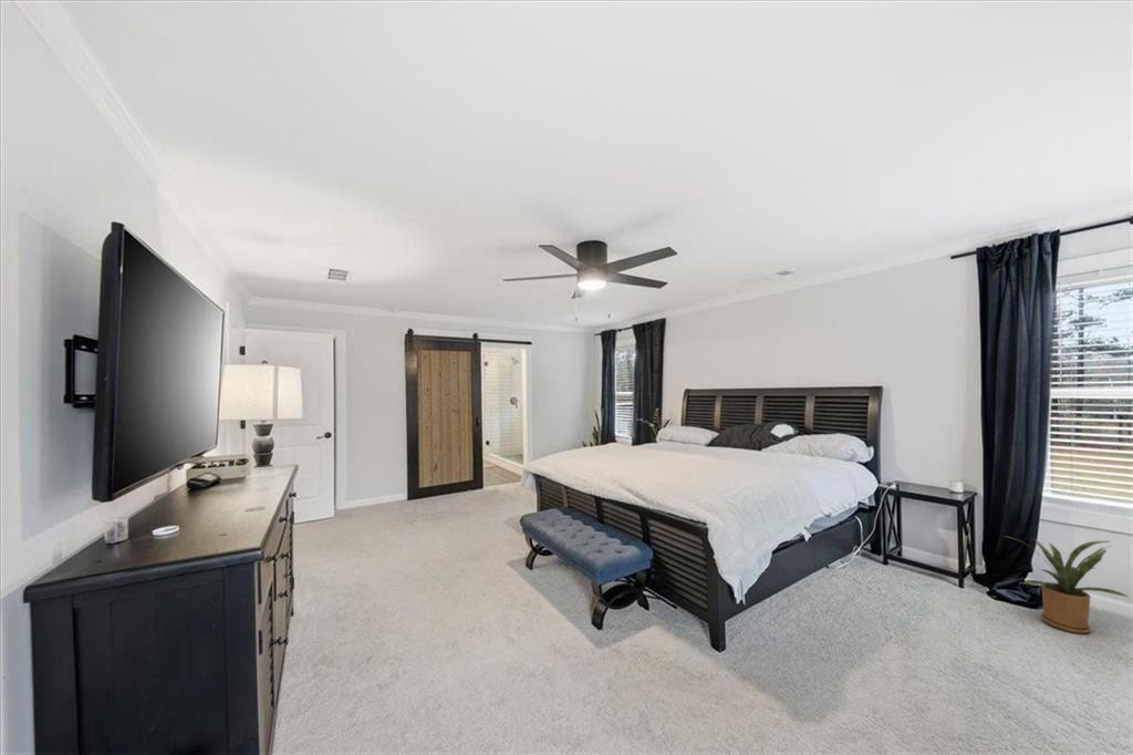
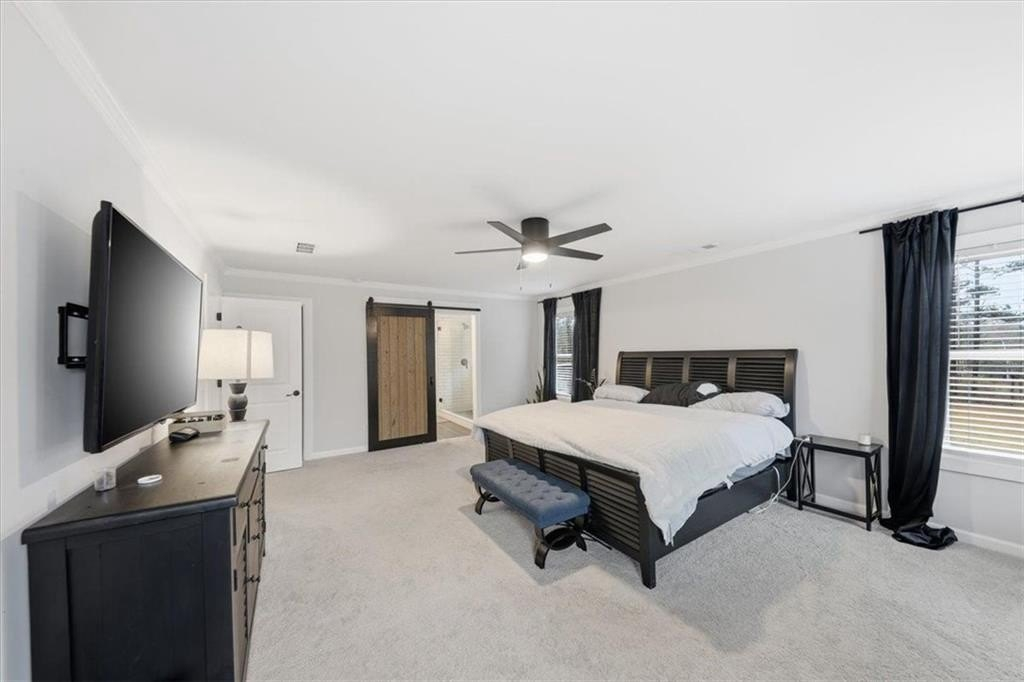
- house plant [1004,535,1131,634]
